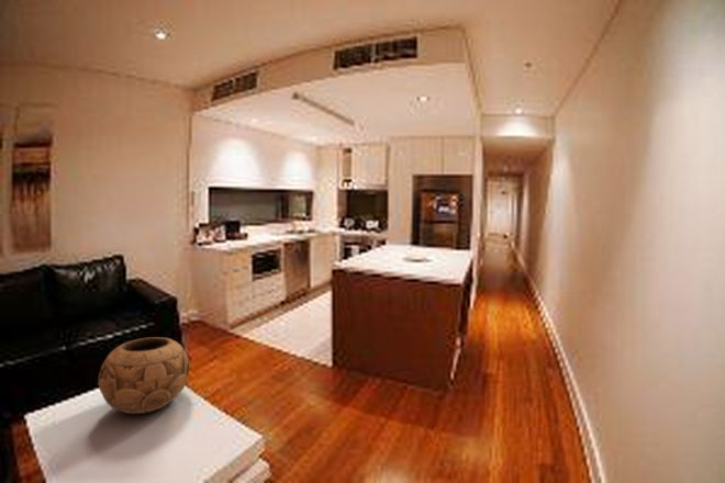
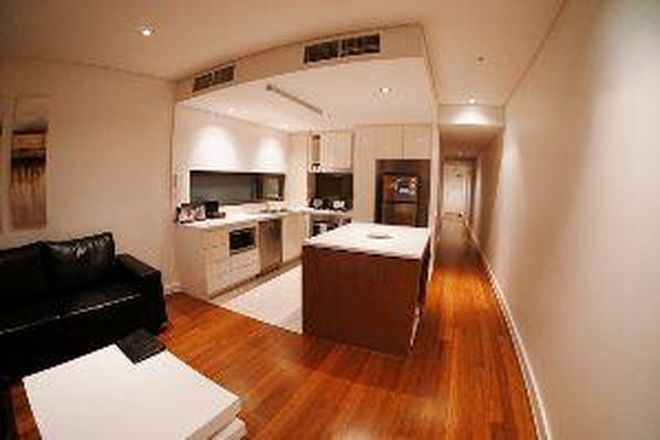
- decorative bowl [98,336,191,415]
